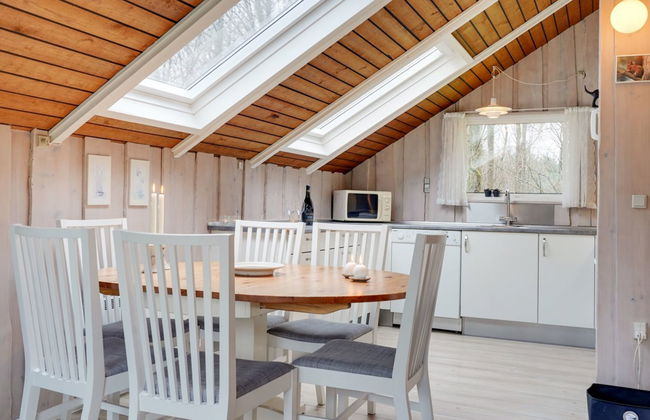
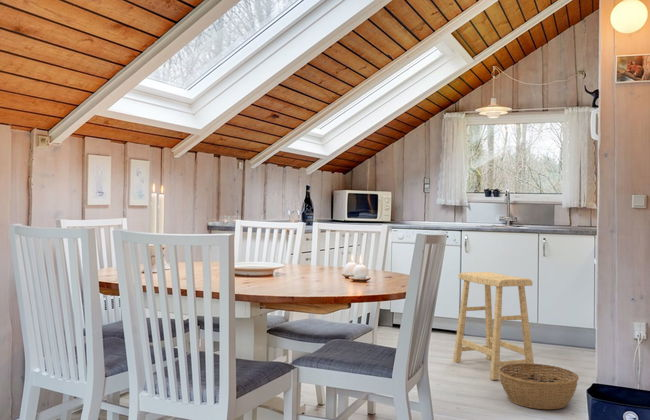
+ stool [452,271,535,381]
+ basket [498,363,580,410]
